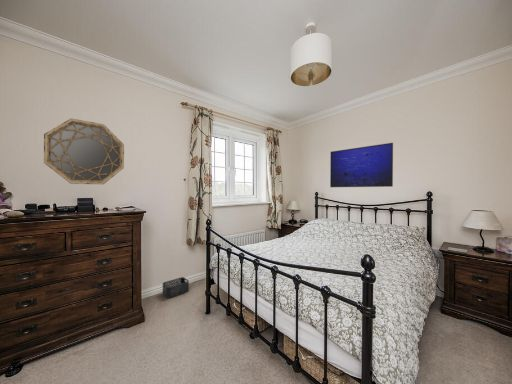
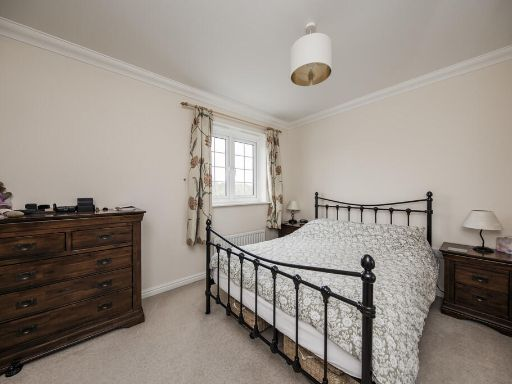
- home mirror [43,118,125,185]
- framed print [329,142,394,188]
- storage bin [162,276,190,299]
